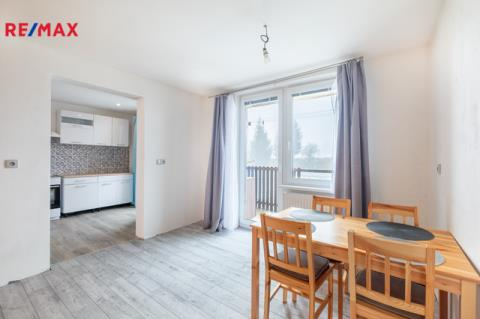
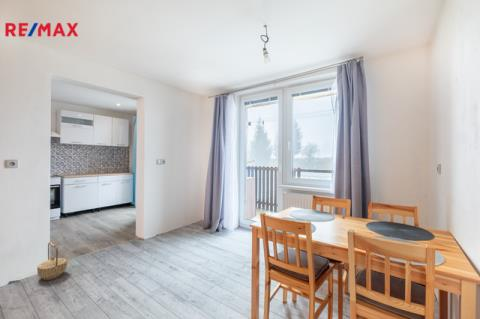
+ basket [36,241,68,281]
